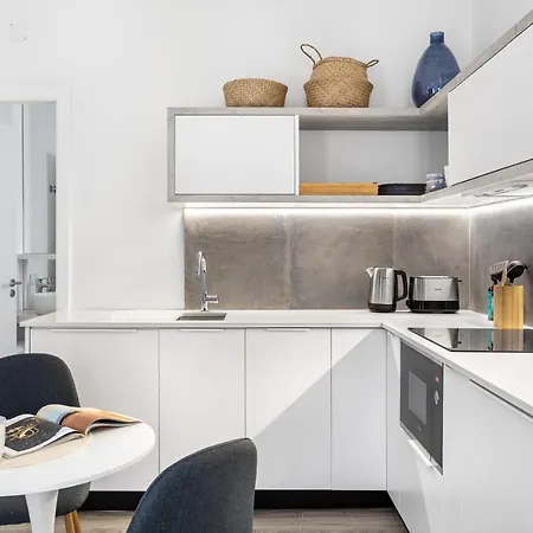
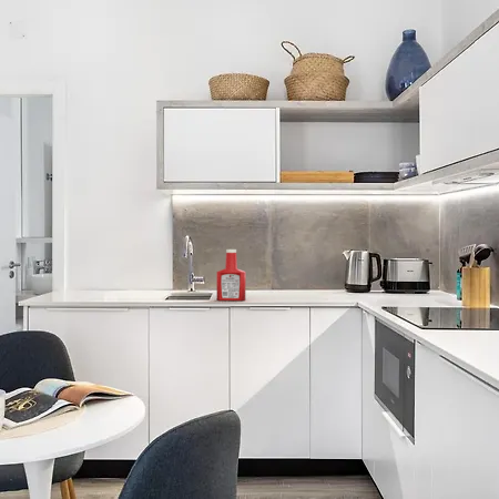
+ soap bottle [216,248,246,302]
